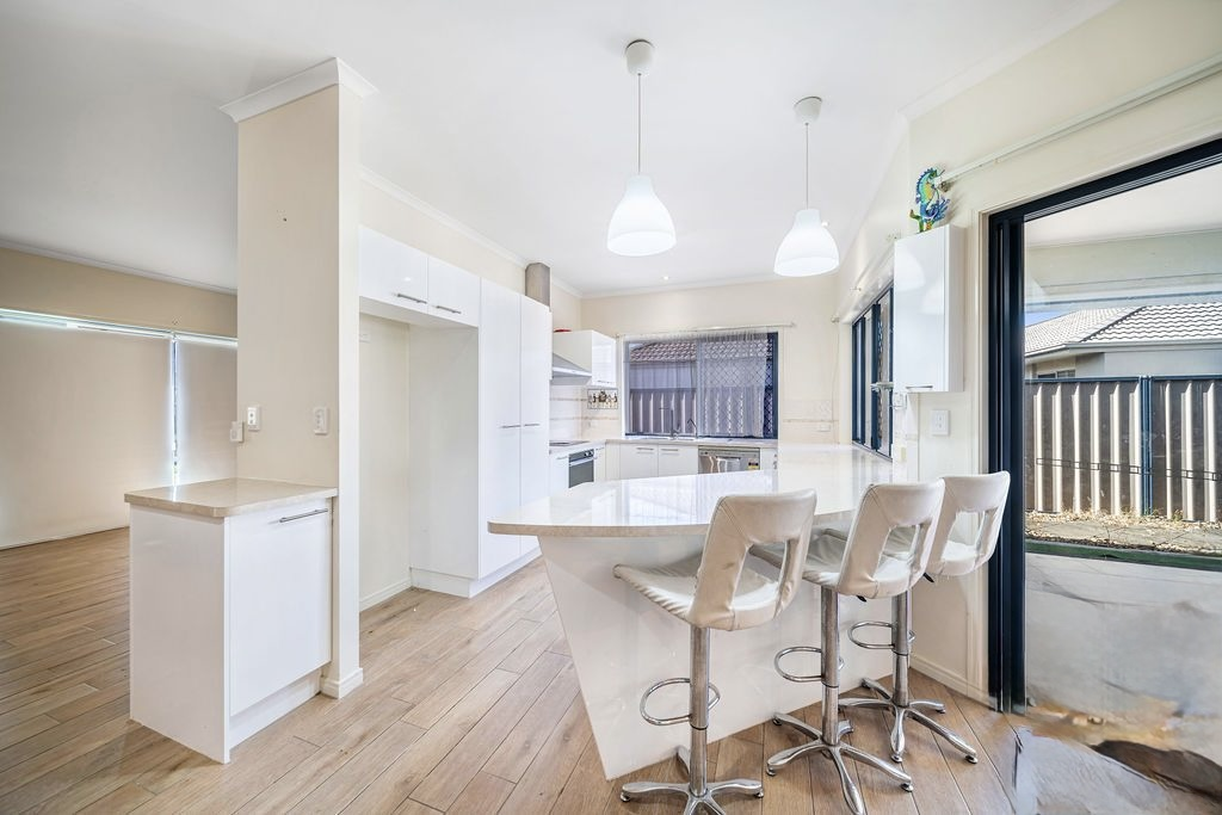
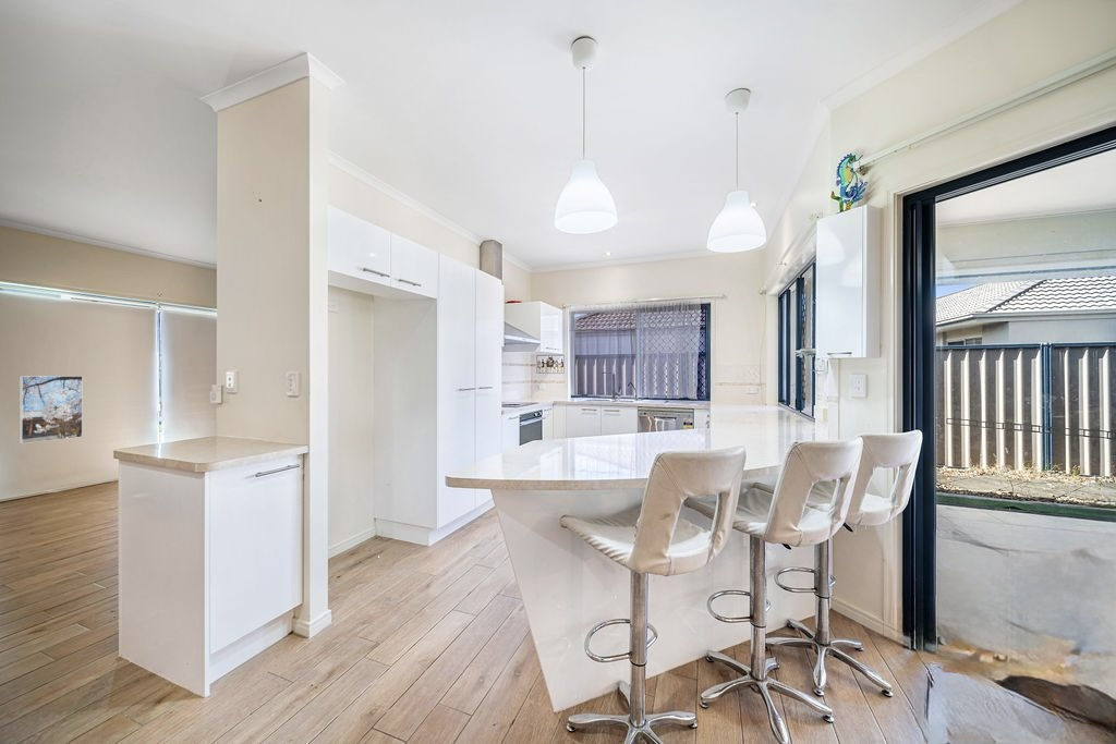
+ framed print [19,375,84,444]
